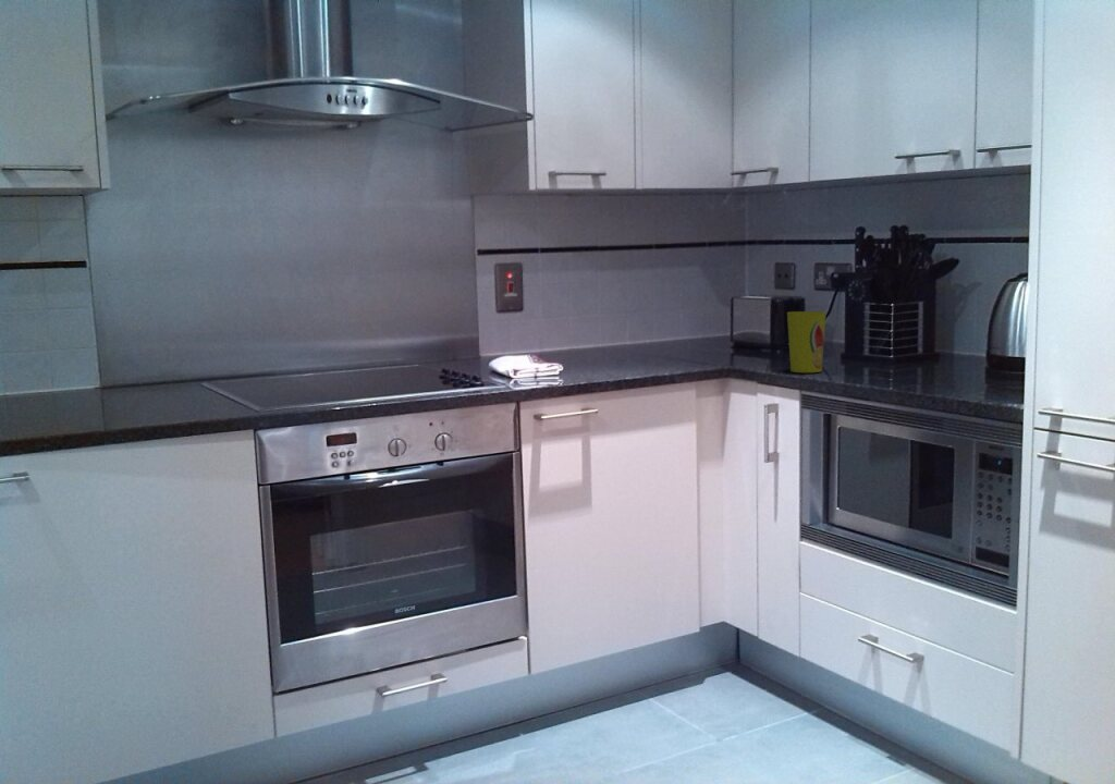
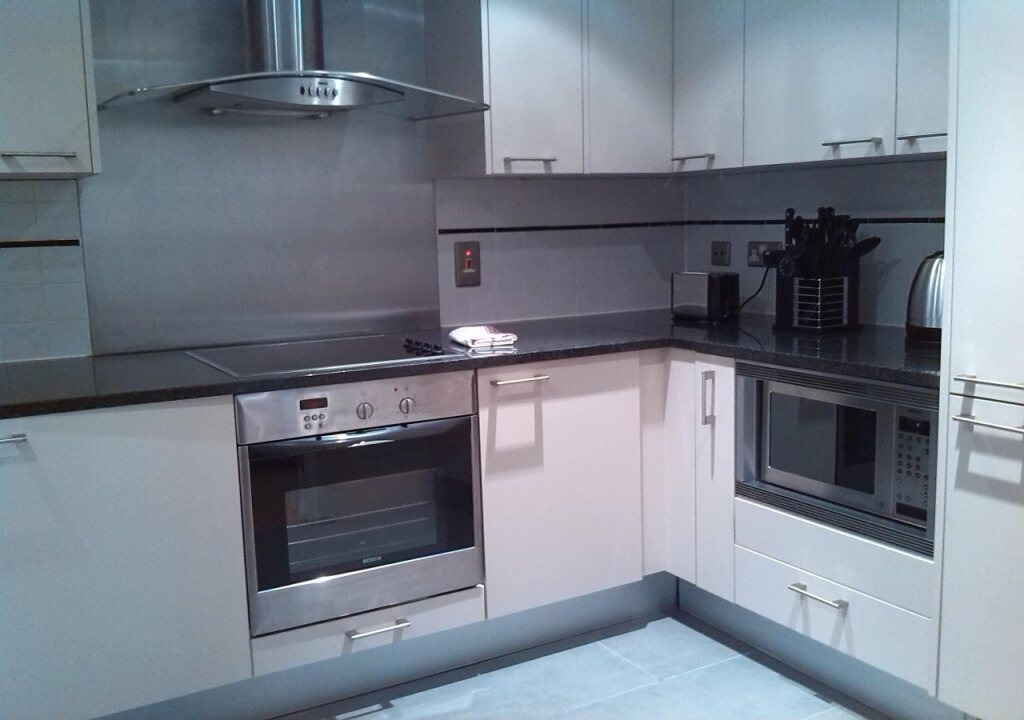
- cup [786,310,828,373]
